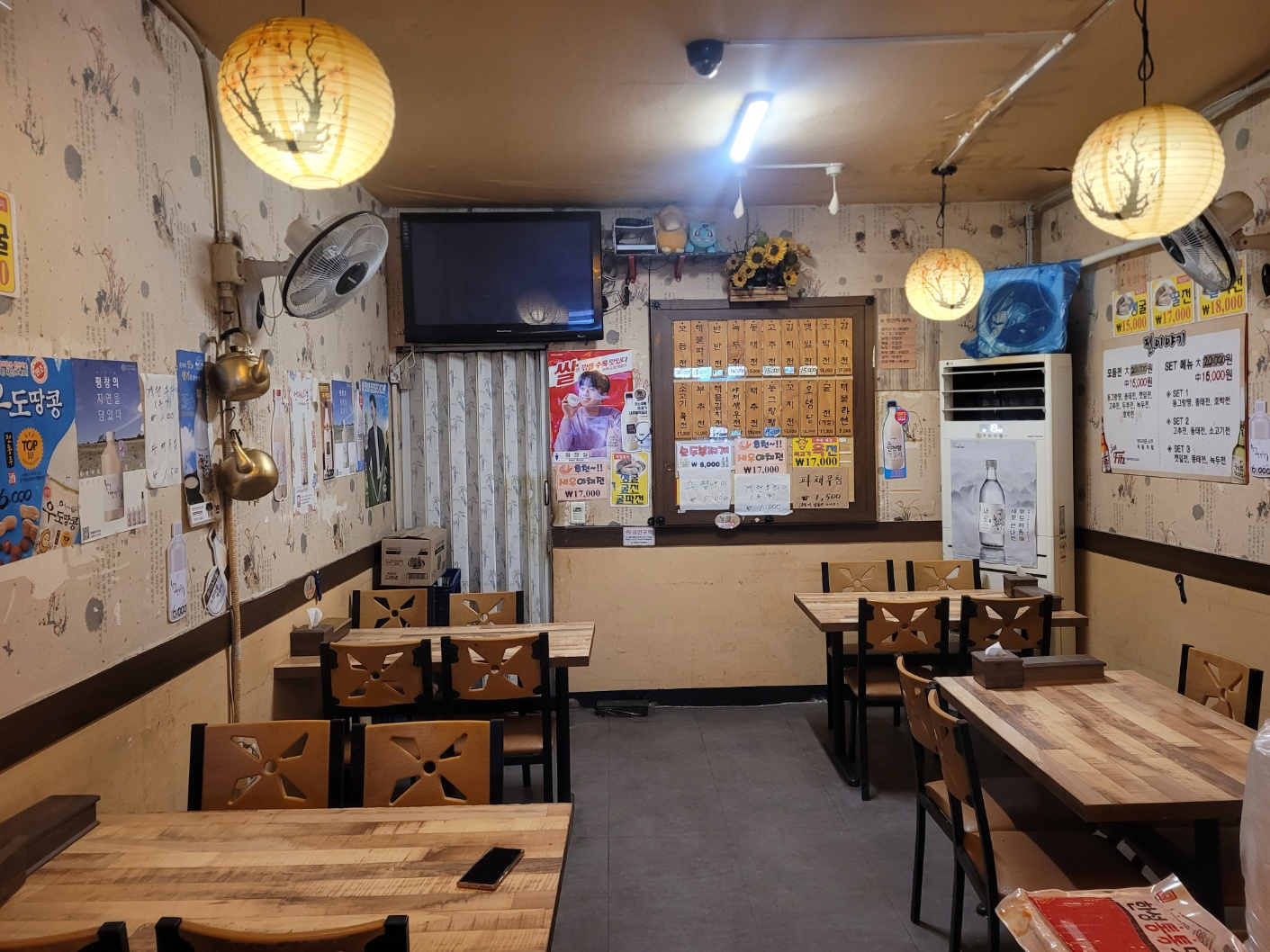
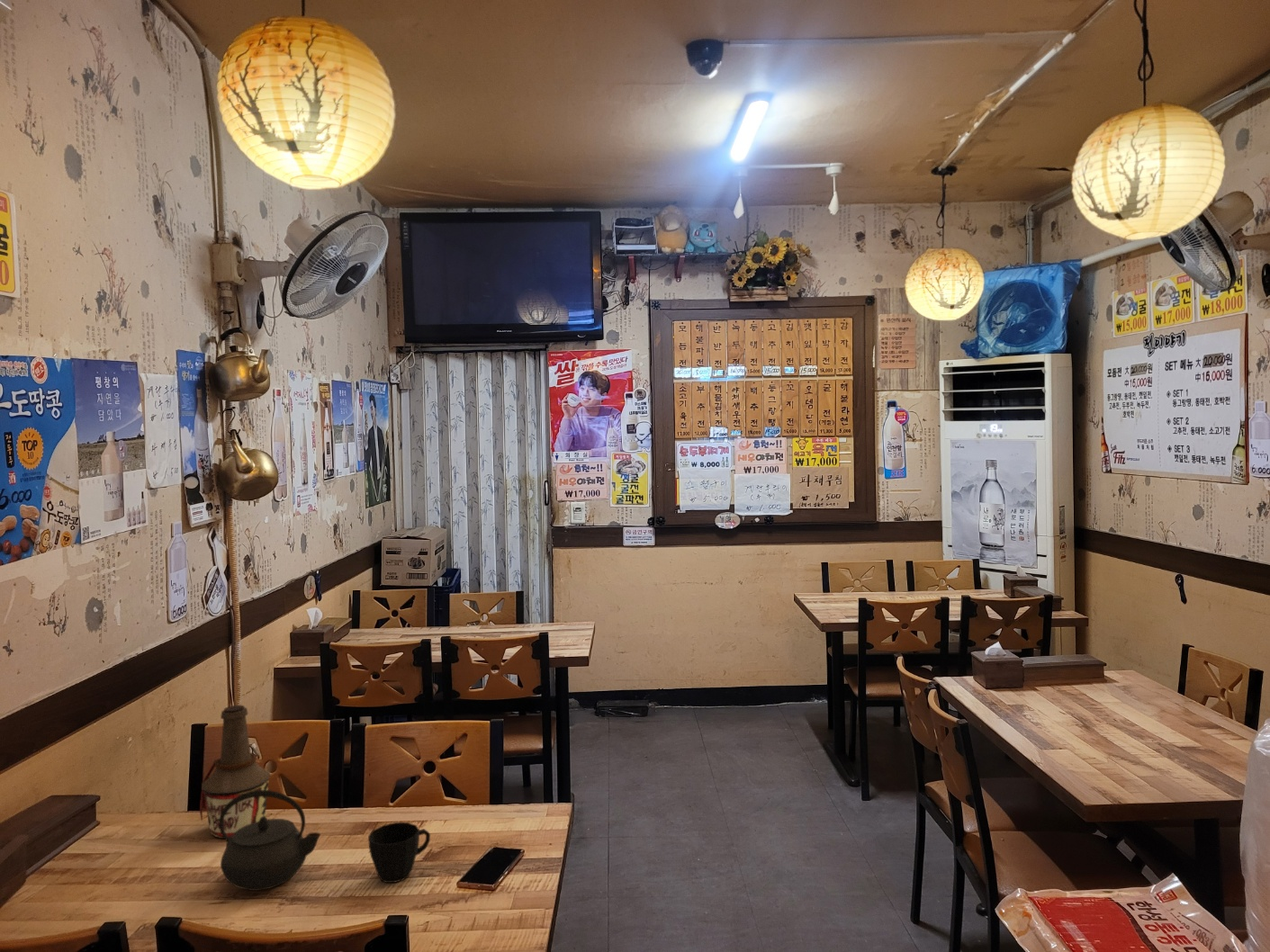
+ bottle [199,705,271,840]
+ kettle [219,789,321,892]
+ cup [367,822,431,884]
